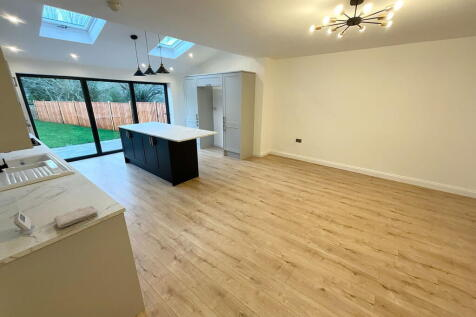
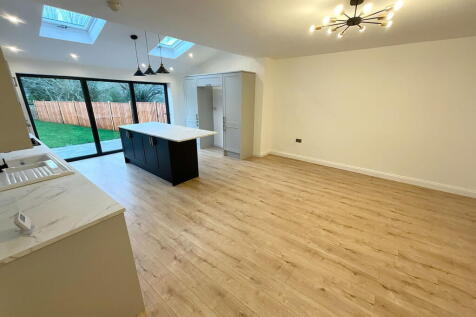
- washcloth [53,205,98,229]
